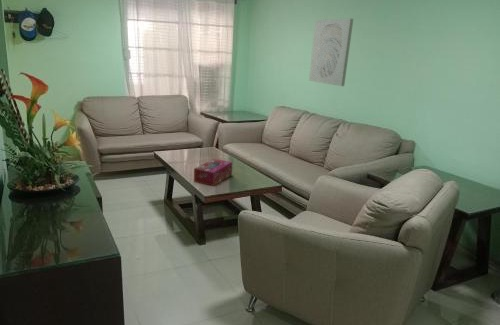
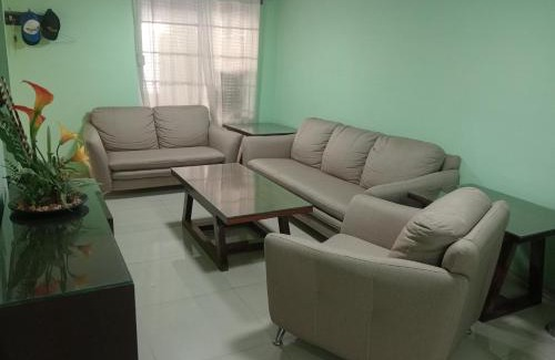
- wall art [308,17,354,87]
- tissue box [193,158,233,187]
